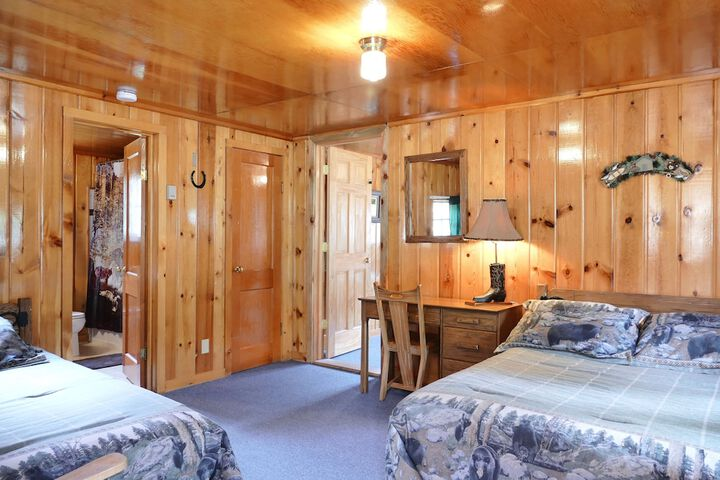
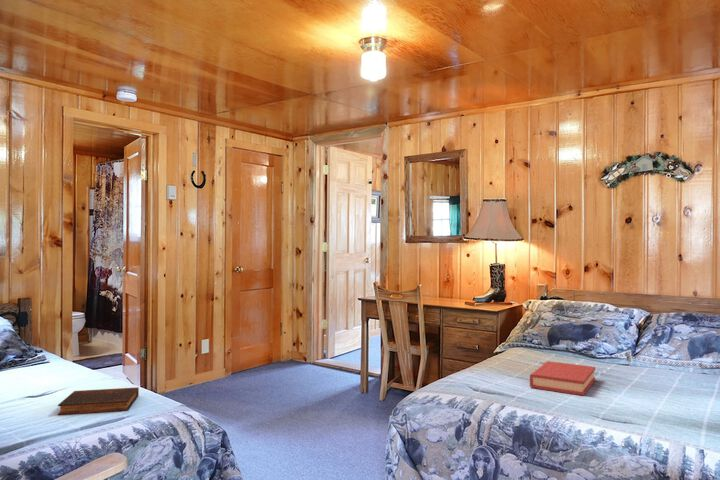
+ book [57,386,140,416]
+ hardback book [529,360,596,397]
